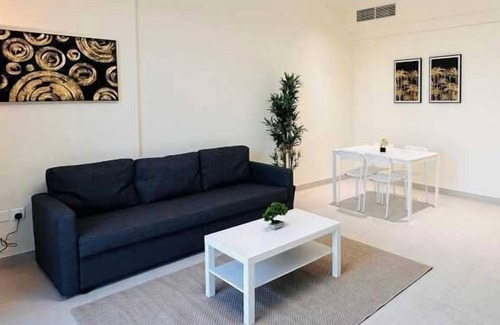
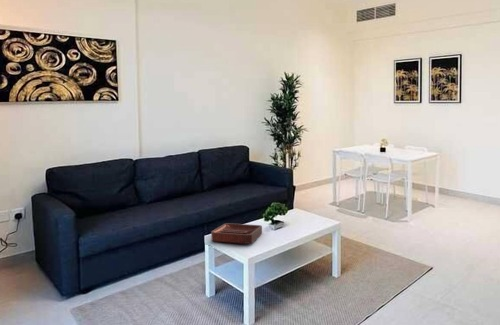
+ decorative tray [210,222,263,245]
